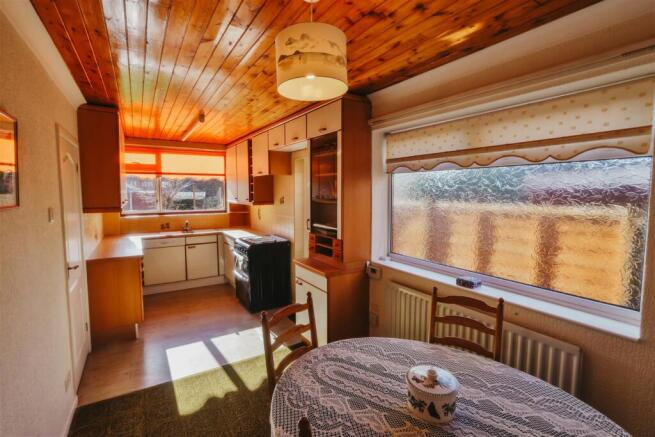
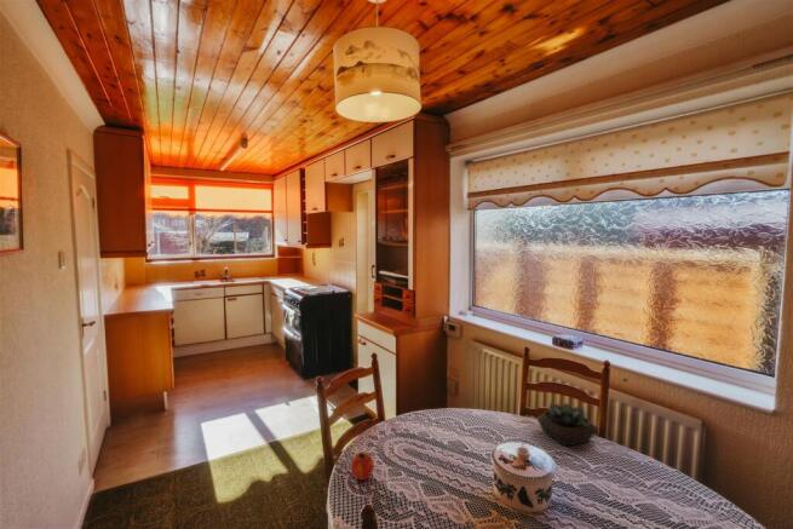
+ succulent plant [536,402,598,447]
+ fruit [350,450,375,482]
